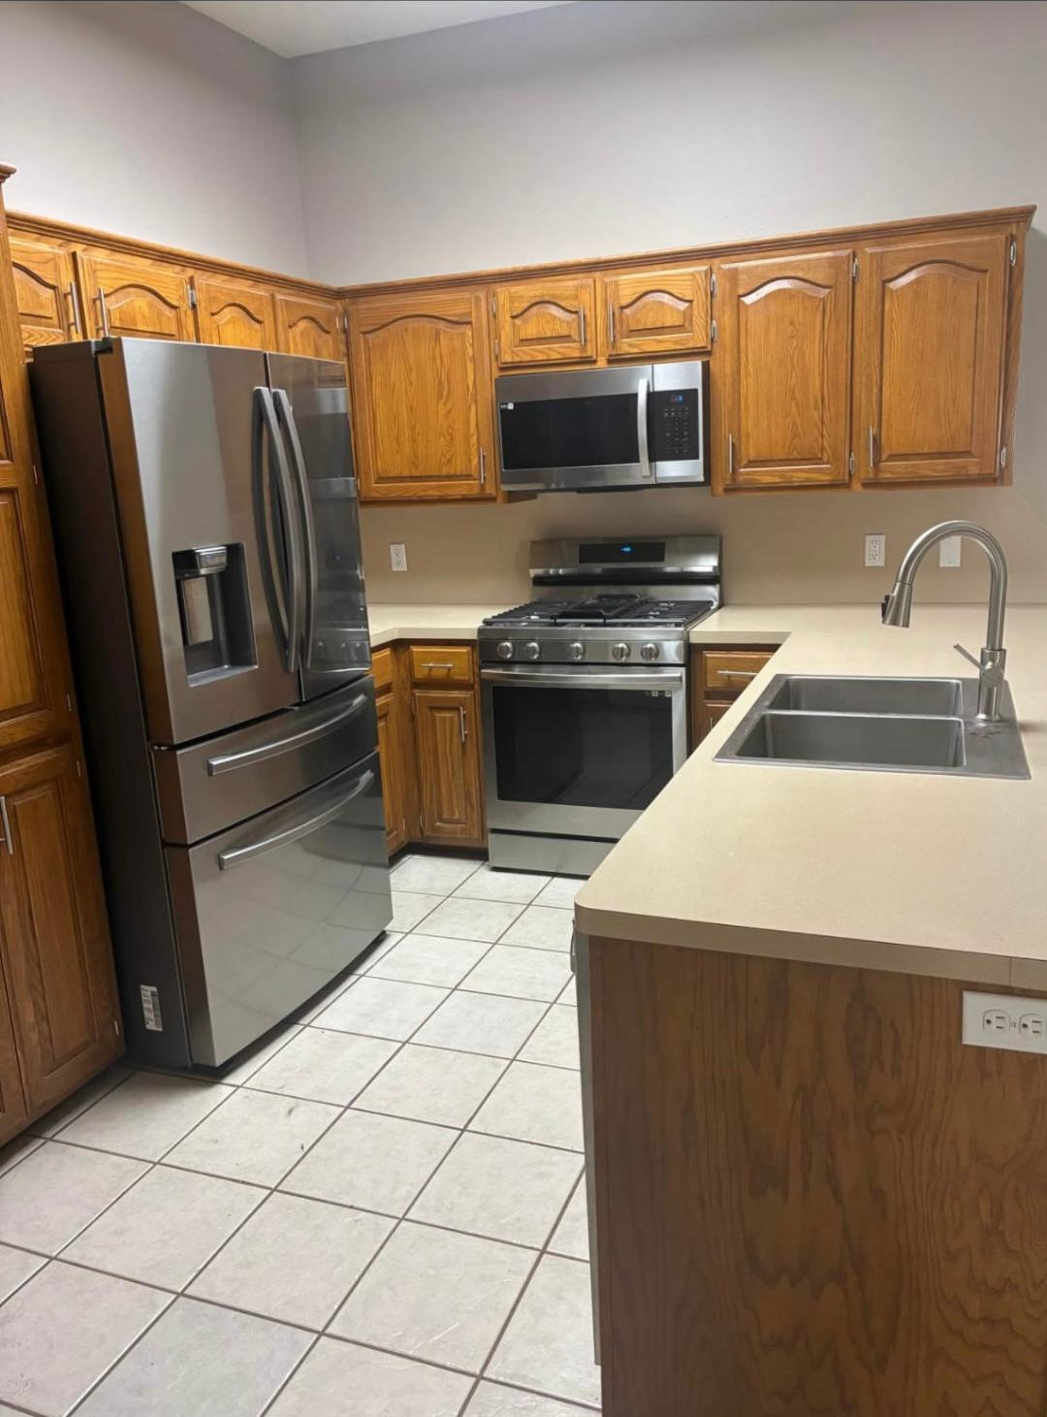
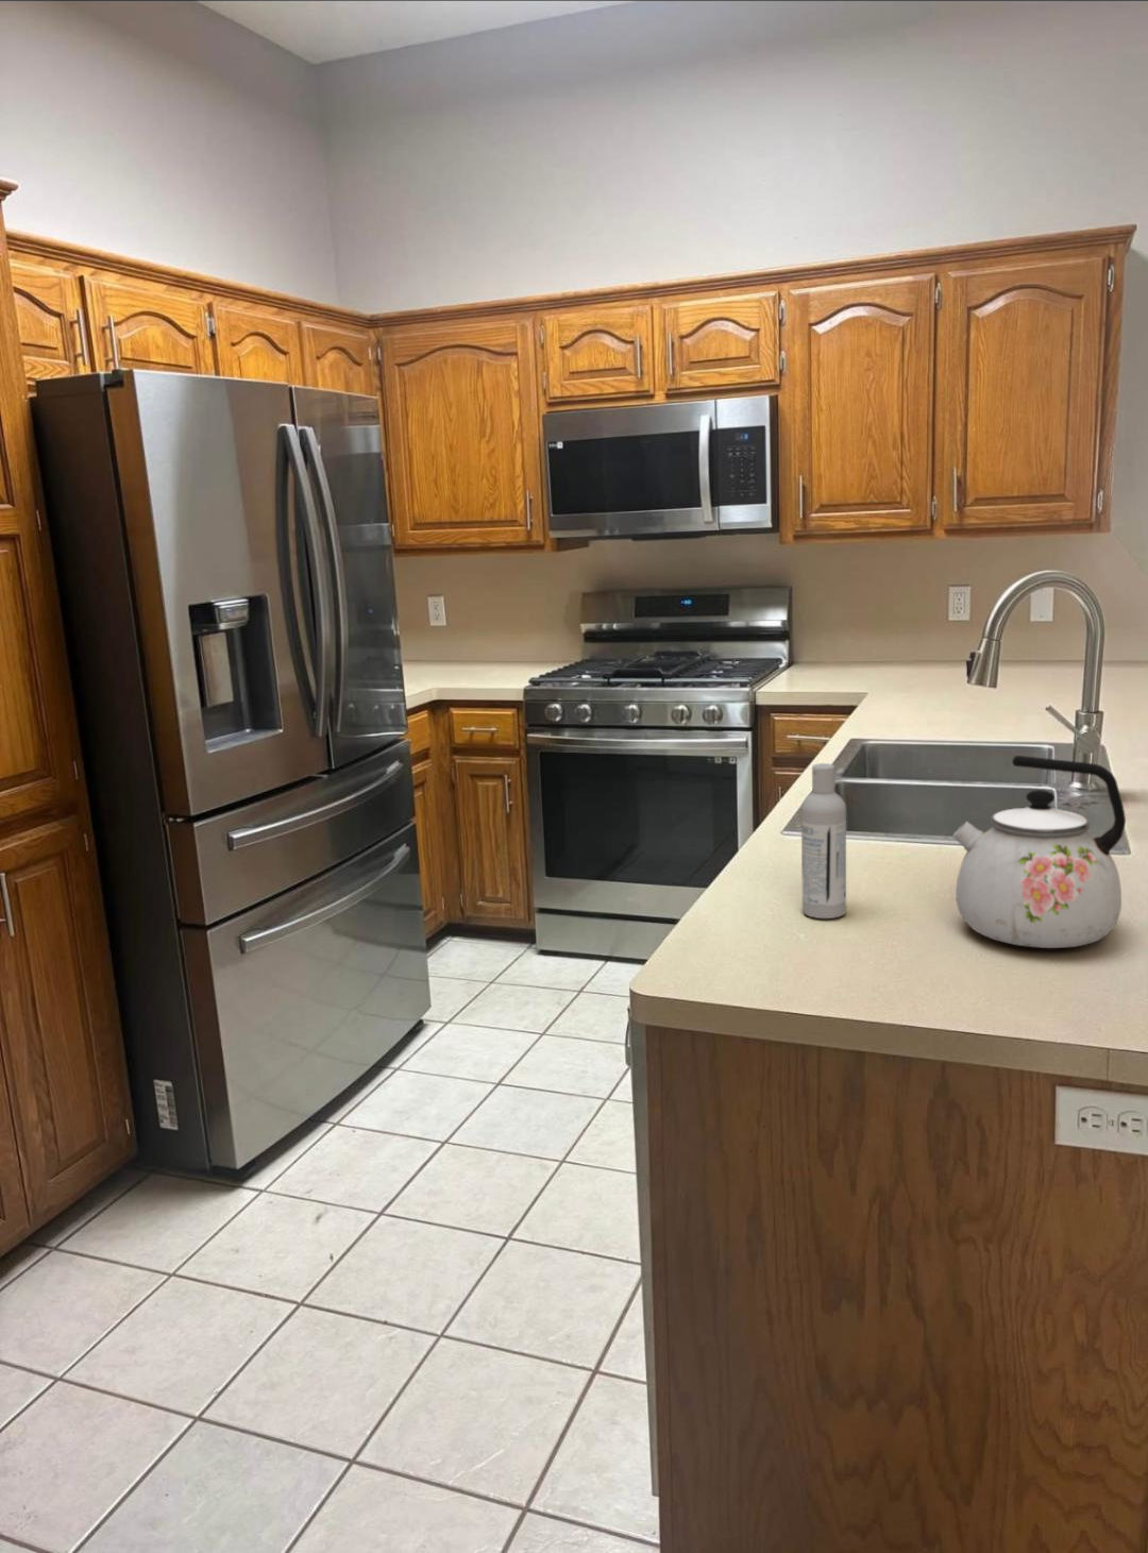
+ kettle [951,755,1126,949]
+ bottle [801,762,848,920]
